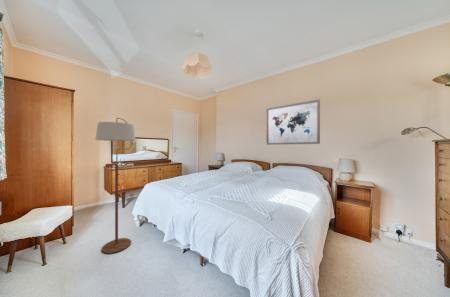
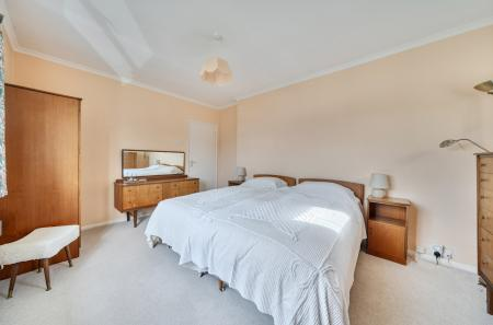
- floor lamp [94,117,137,255]
- wall art [266,99,321,146]
